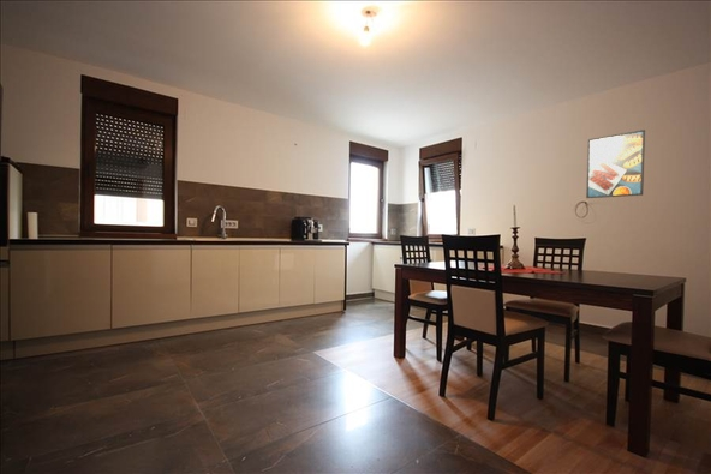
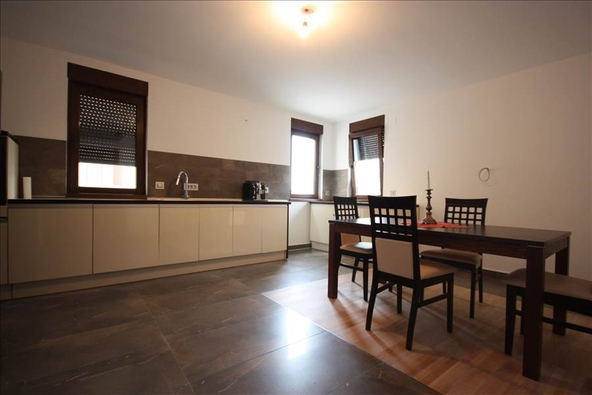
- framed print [585,128,646,199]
